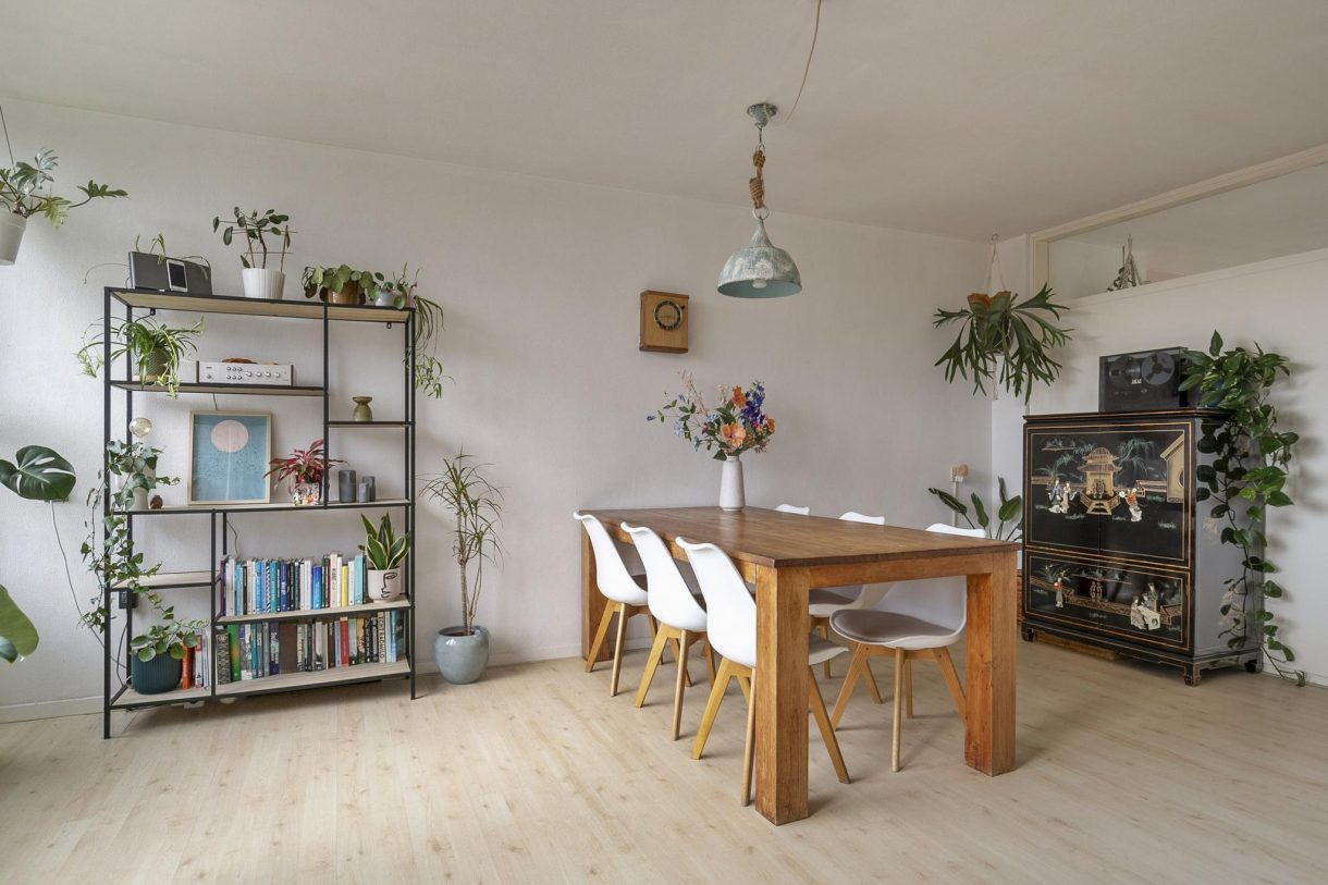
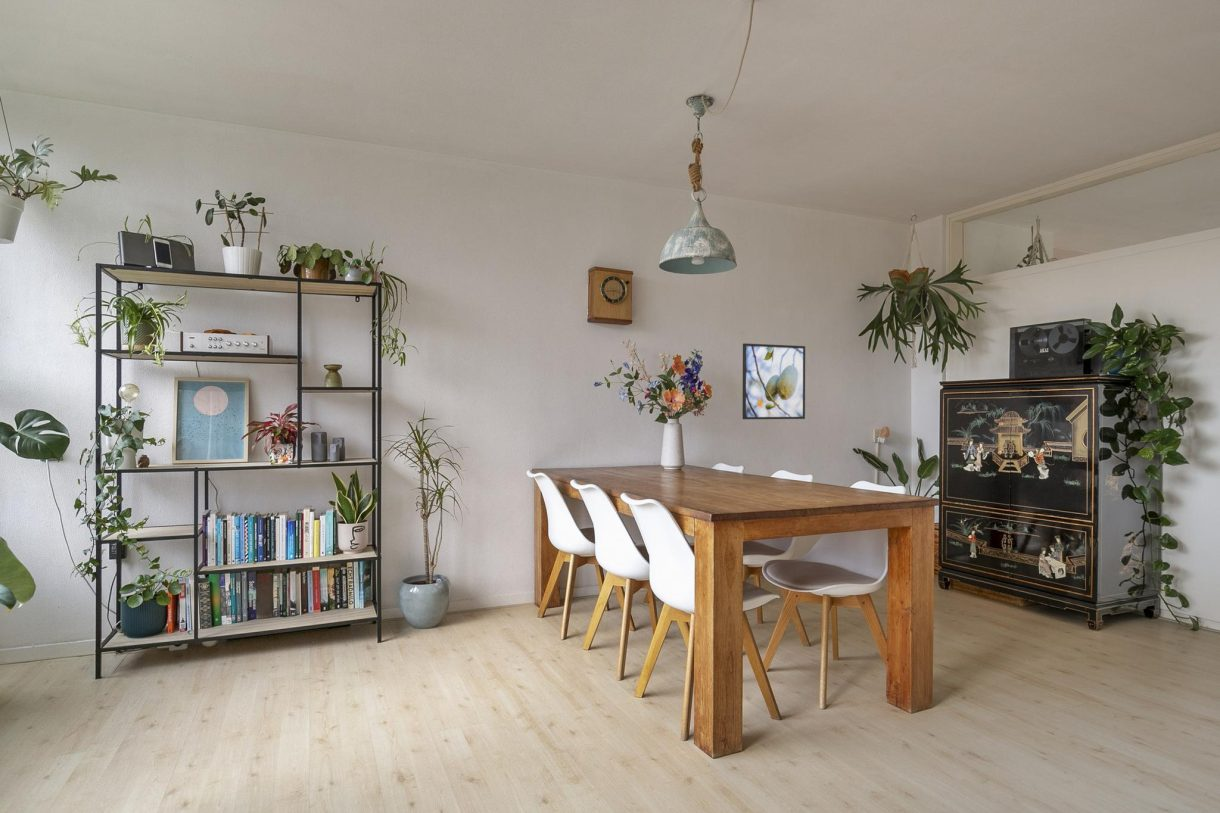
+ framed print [741,342,806,420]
